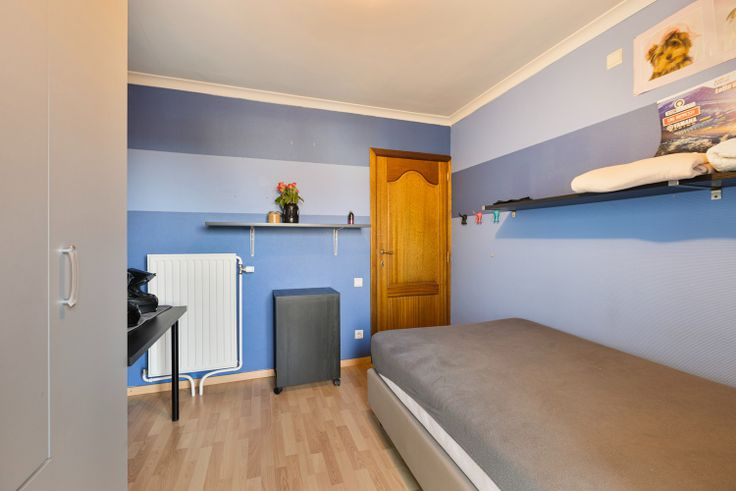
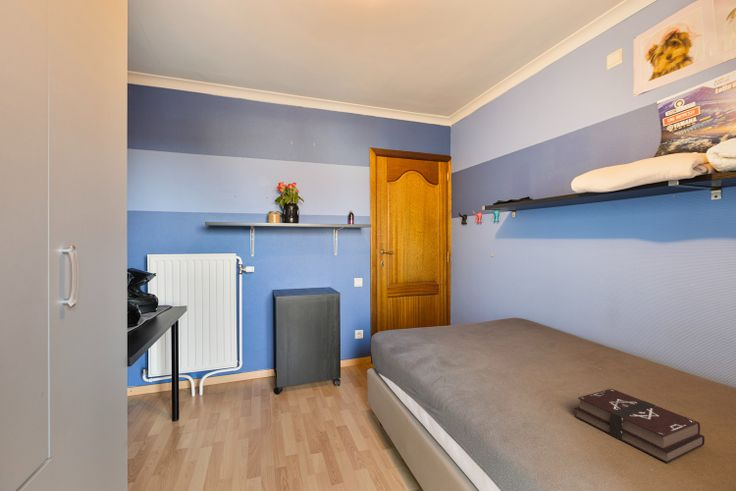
+ hardback book [574,388,705,464]
